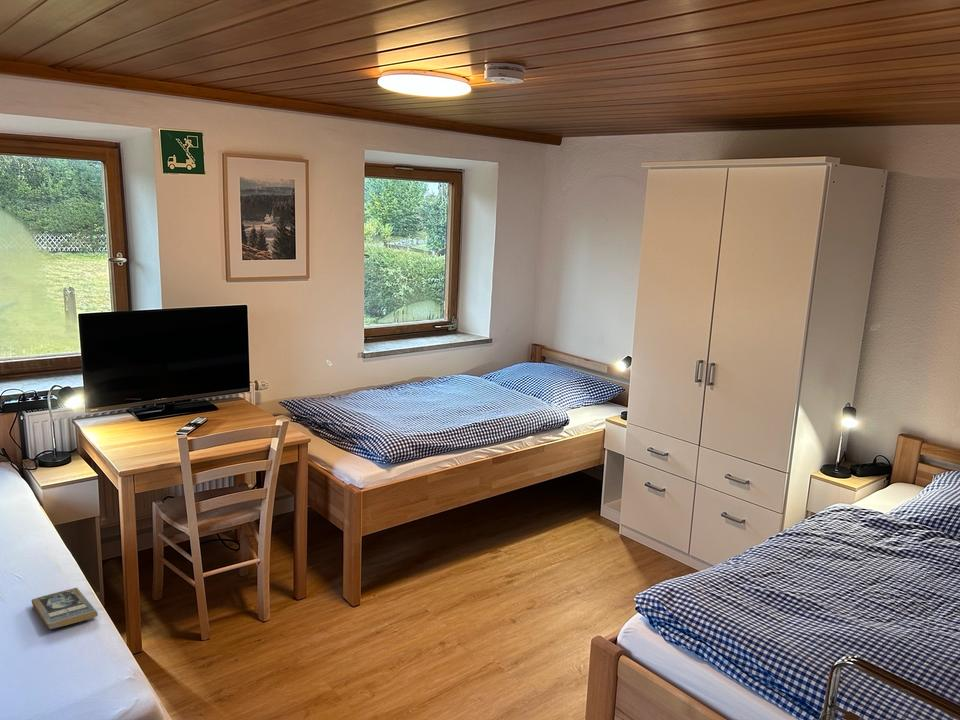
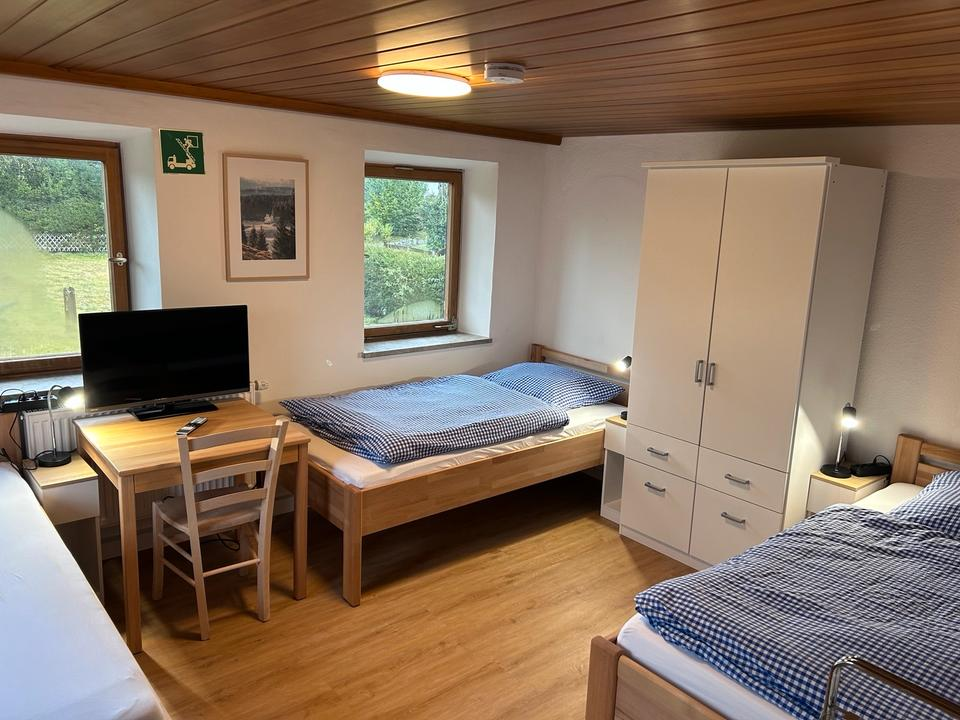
- book [31,587,99,630]
